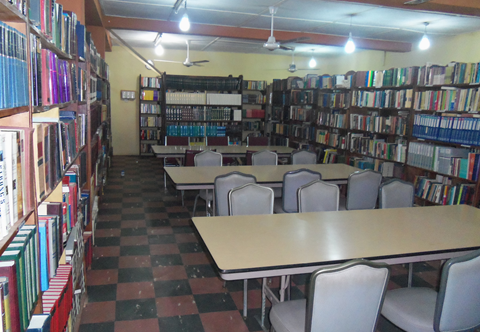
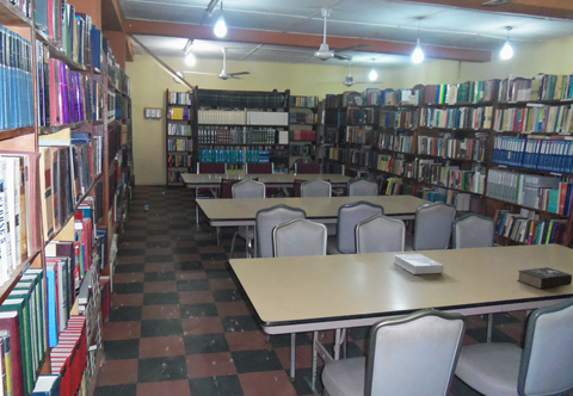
+ book [393,253,444,276]
+ book [517,266,573,290]
